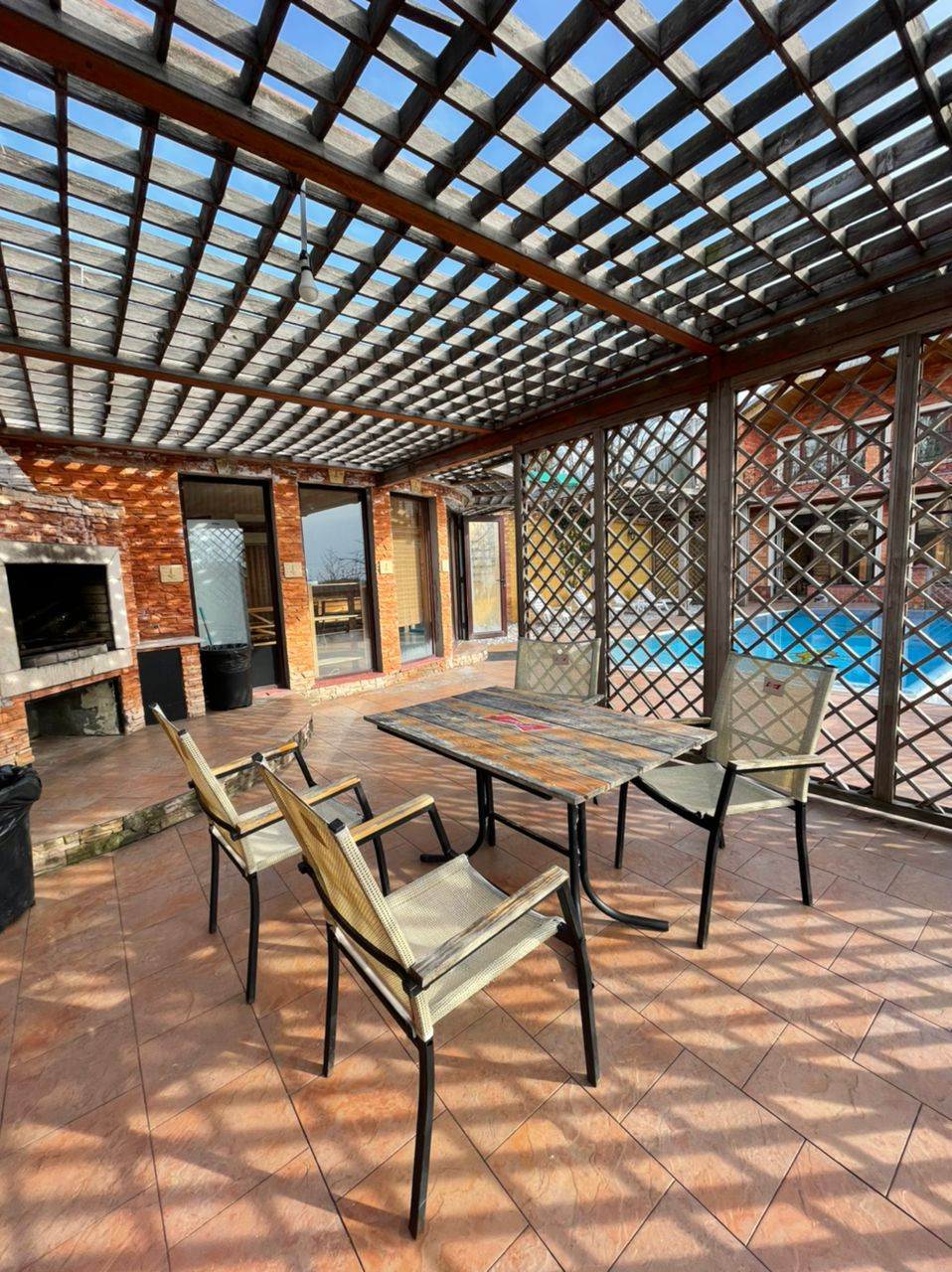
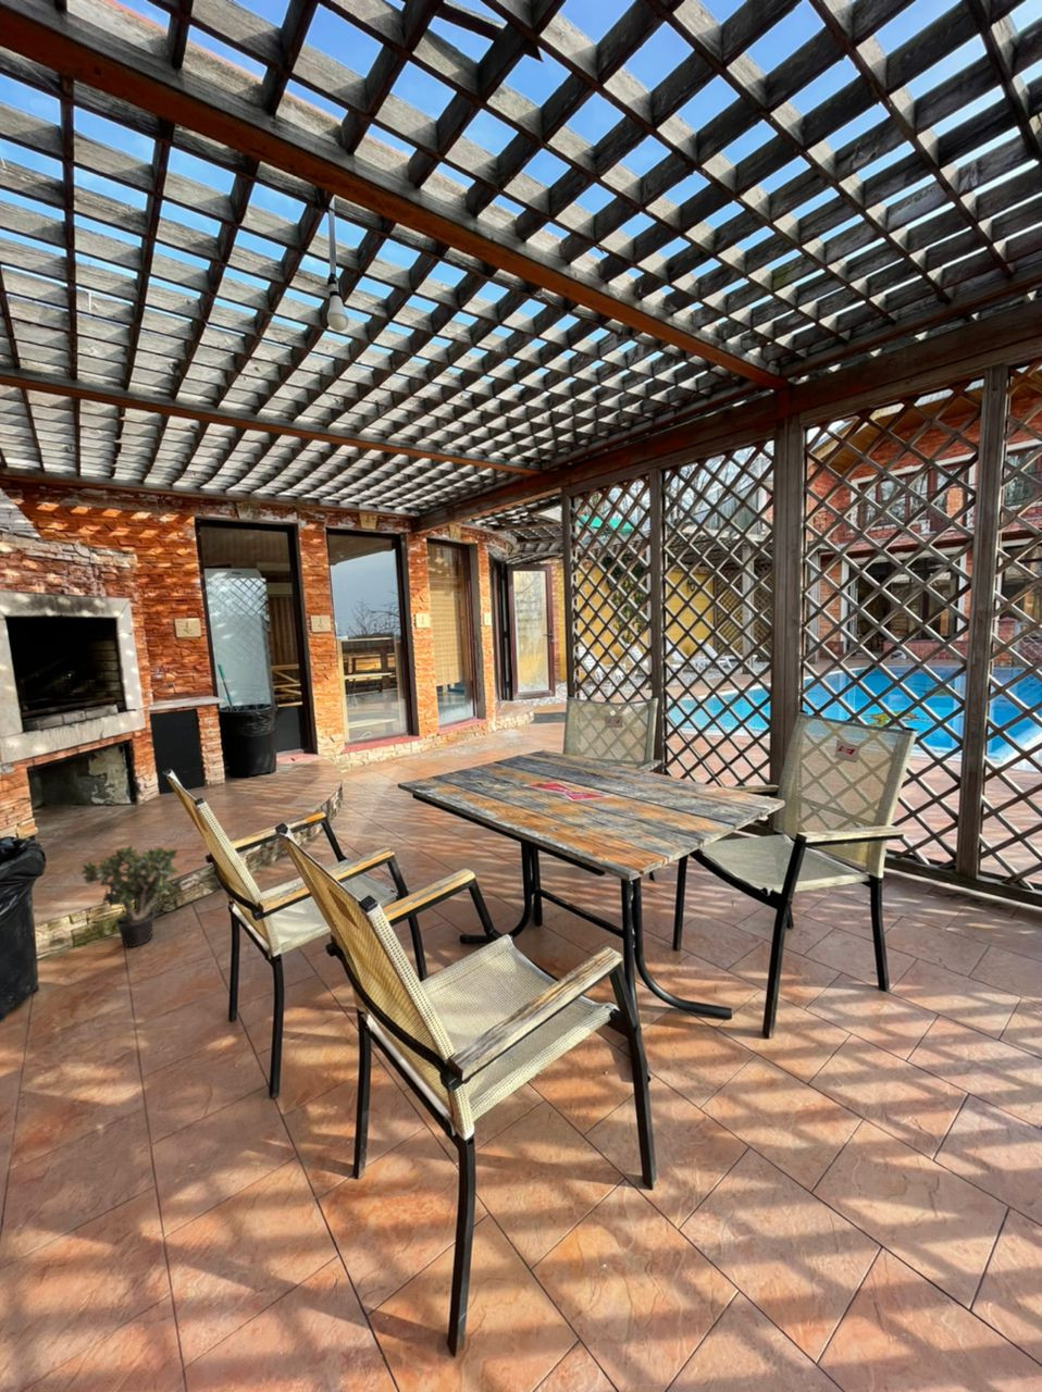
+ potted plant [78,844,181,949]
